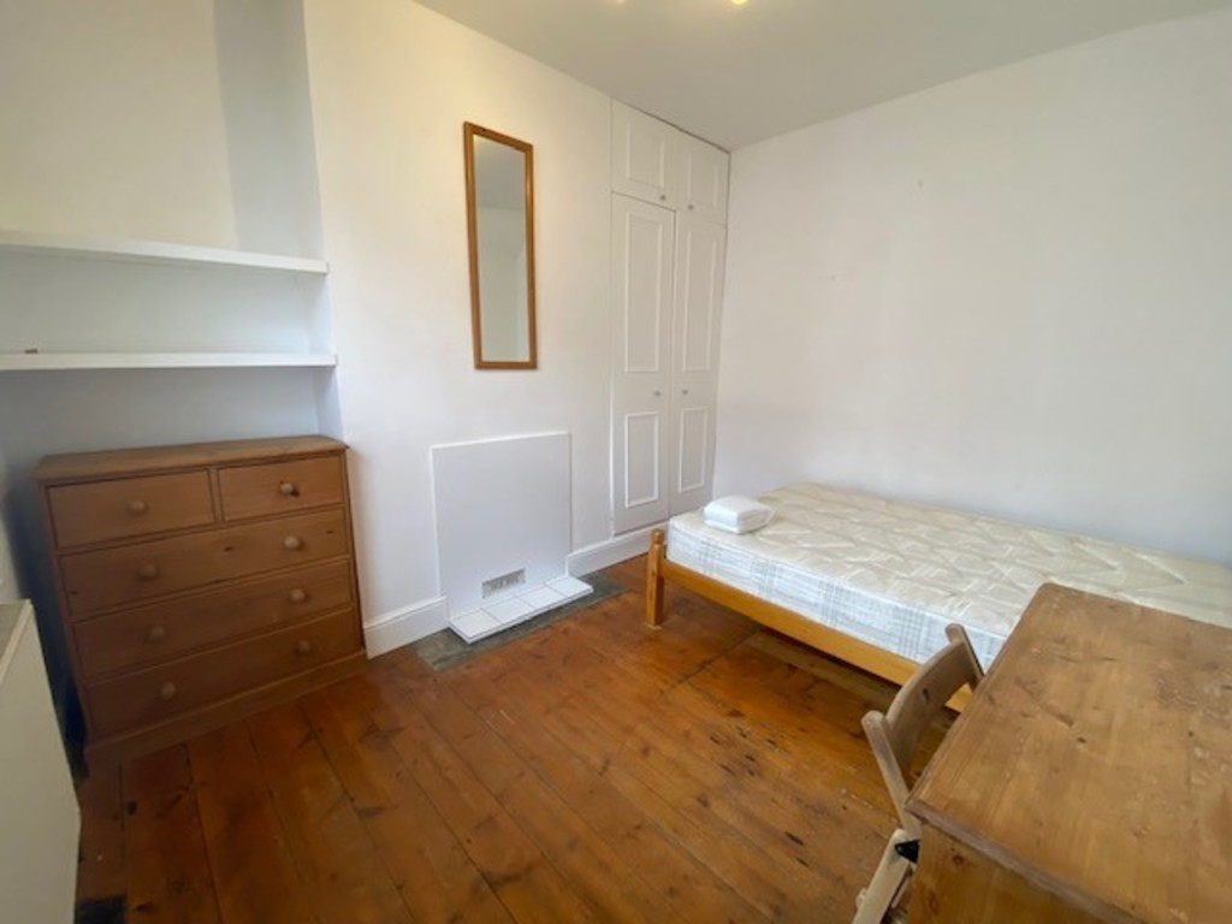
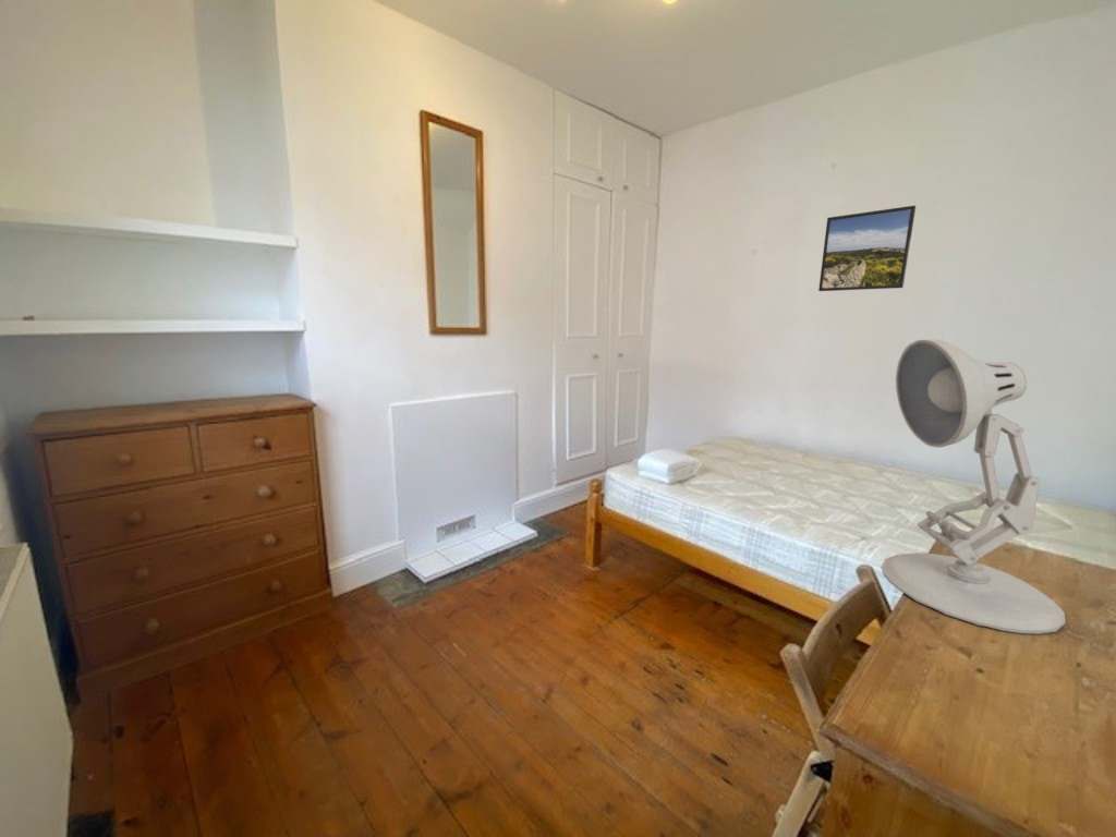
+ desk lamp [881,338,1067,635]
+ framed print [817,205,917,292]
